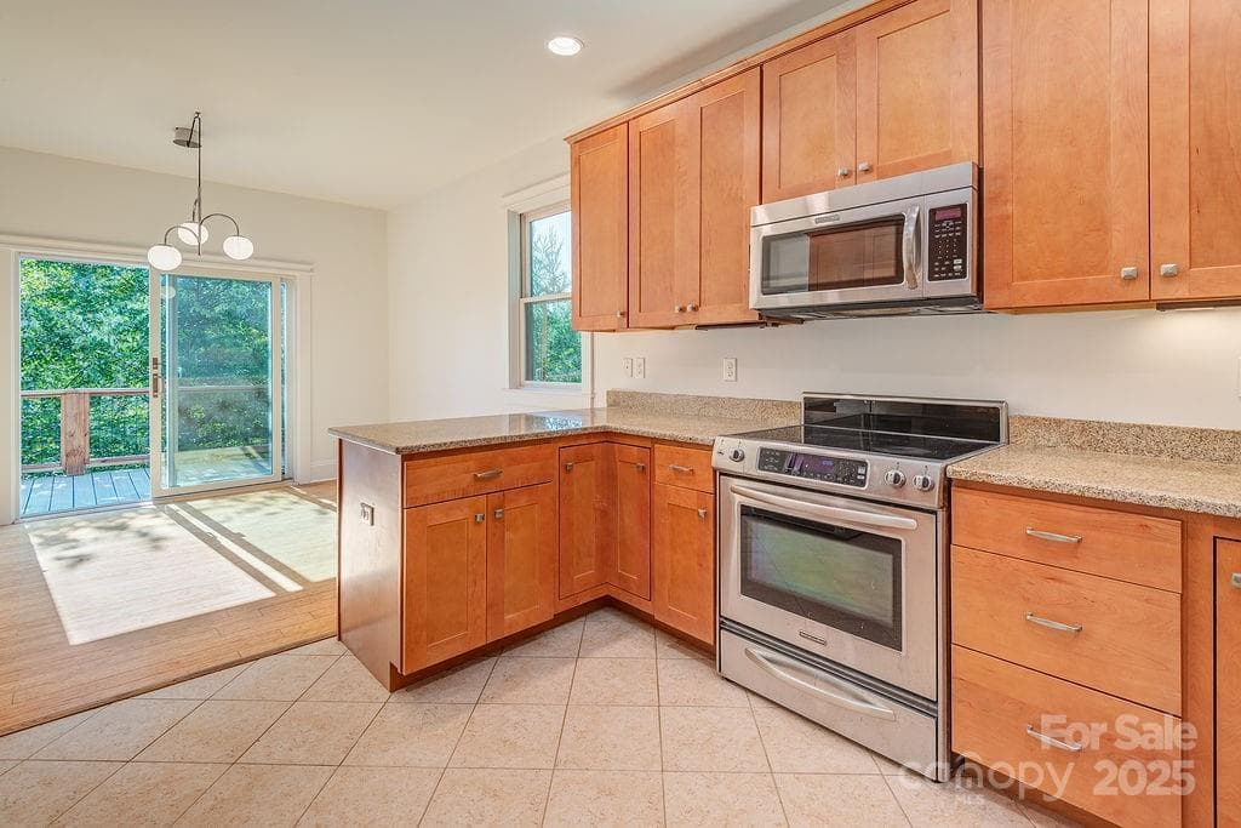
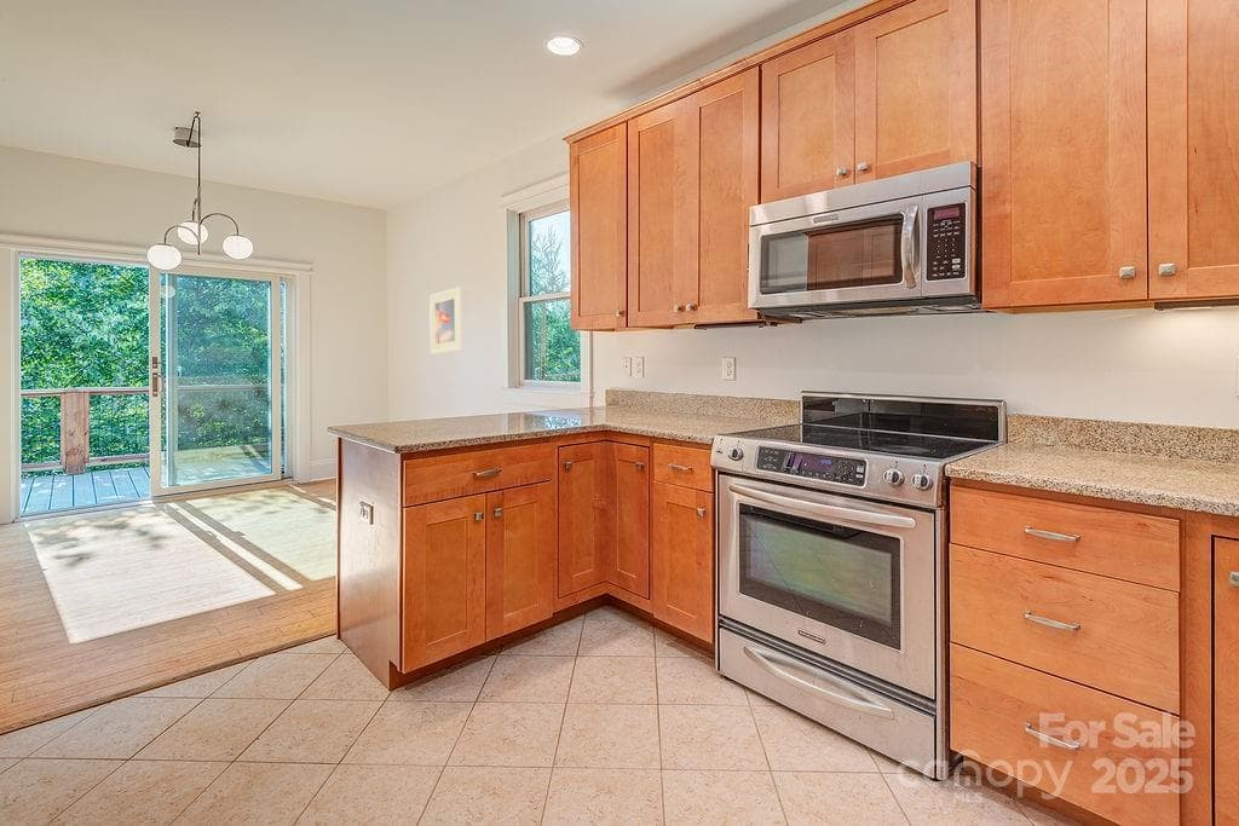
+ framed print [428,287,462,356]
